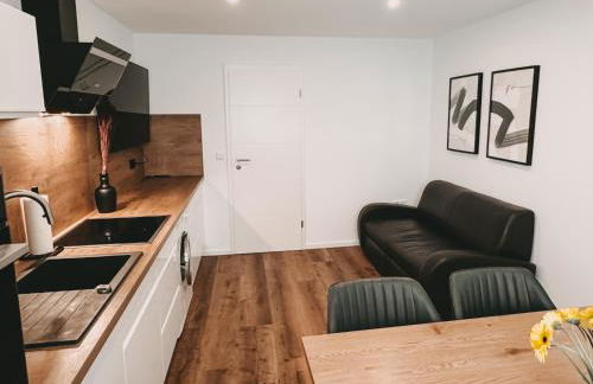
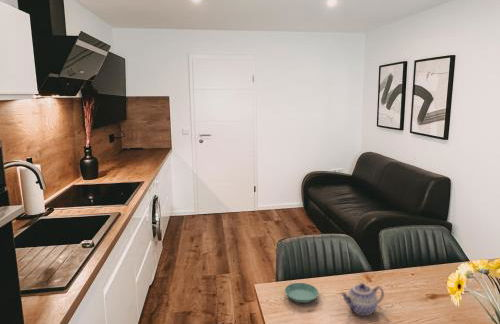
+ saucer [284,282,320,304]
+ teapot [339,282,385,317]
